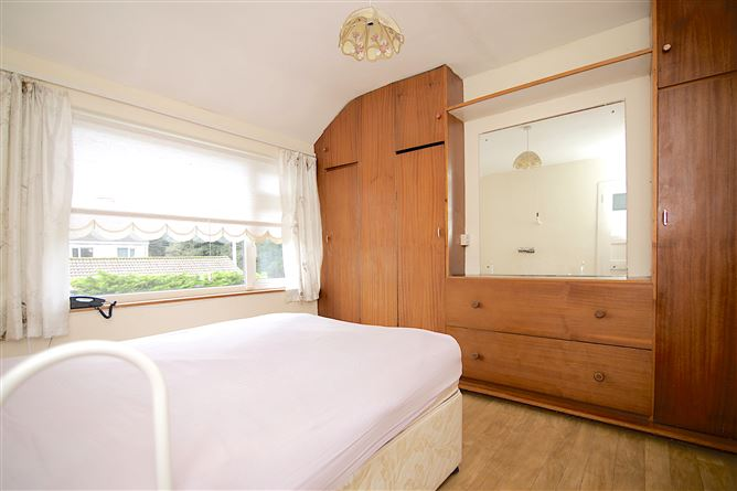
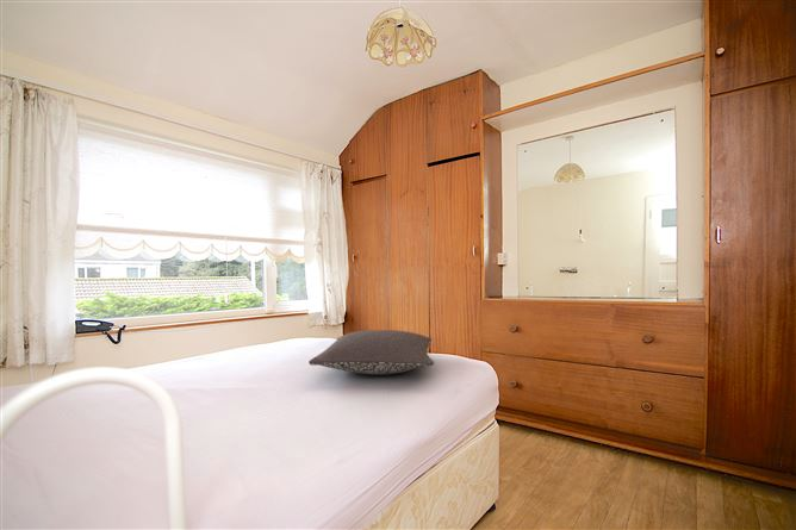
+ pillow [307,329,435,375]
